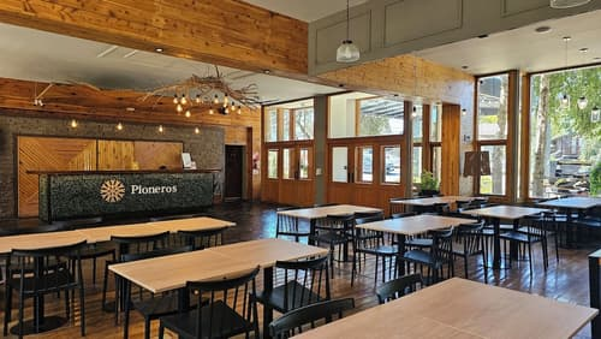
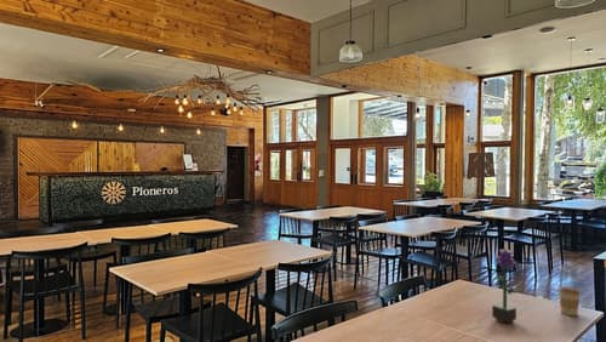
+ potted flower [491,247,518,325]
+ coffee cup [558,286,582,317]
